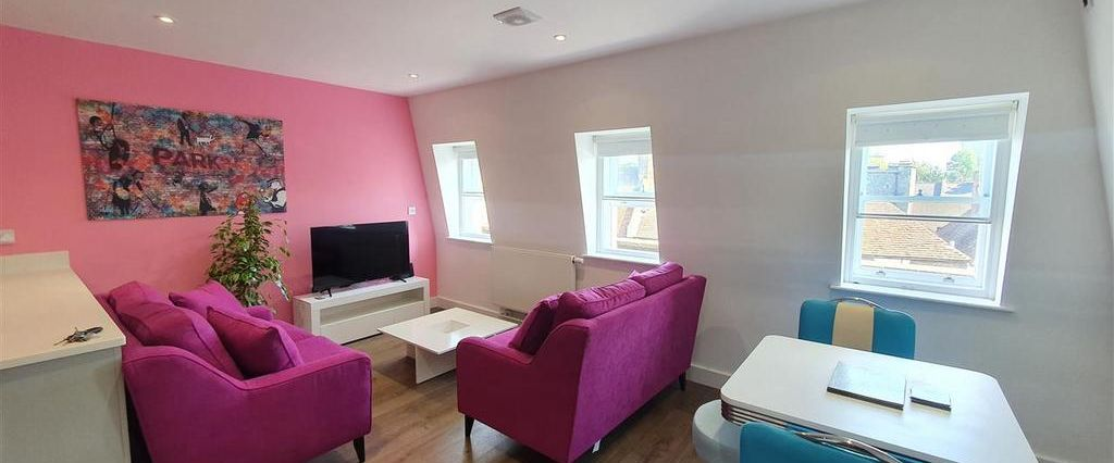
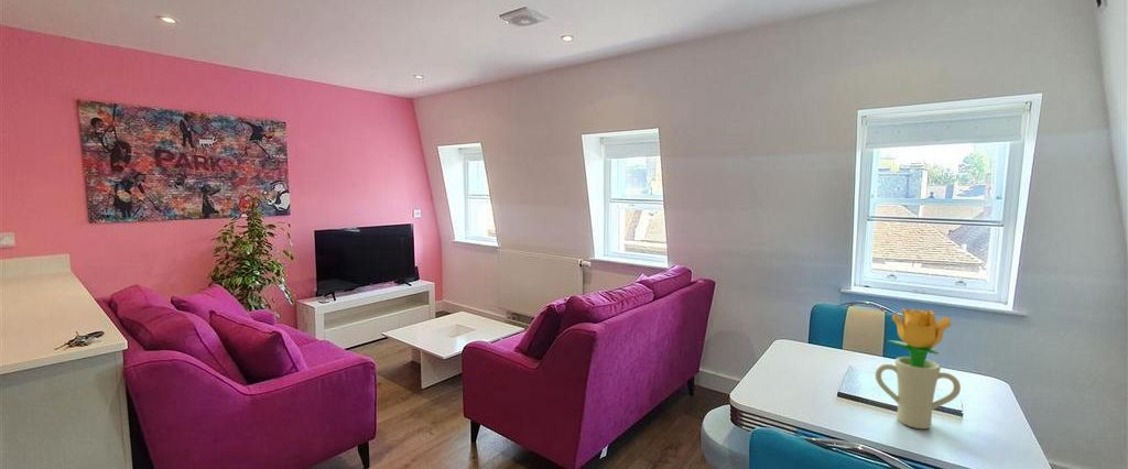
+ potted flower [875,308,962,429]
